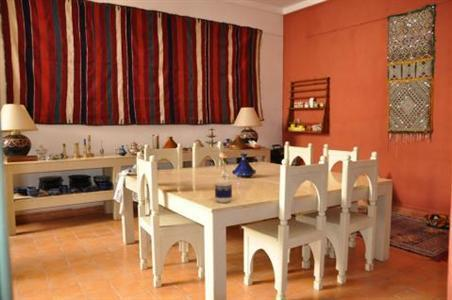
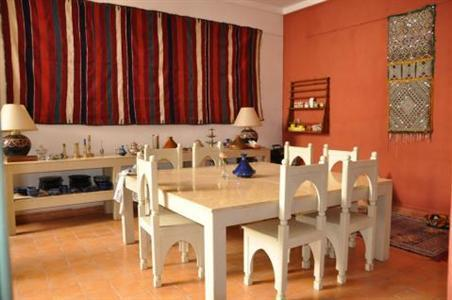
- cup [213,181,233,204]
